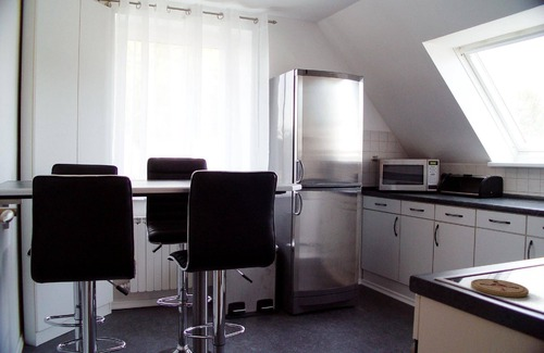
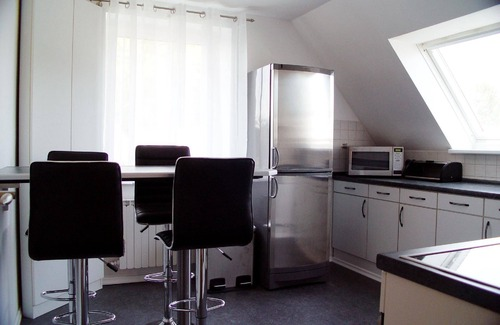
- coaster [470,278,530,299]
